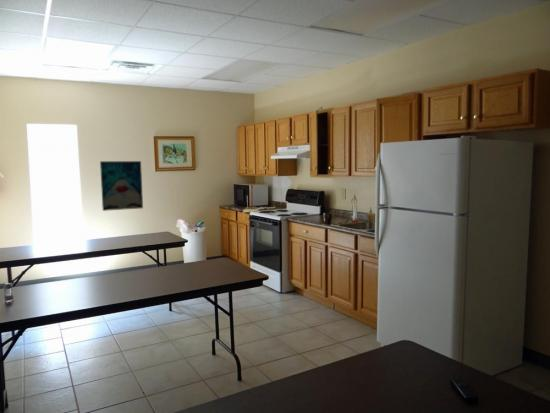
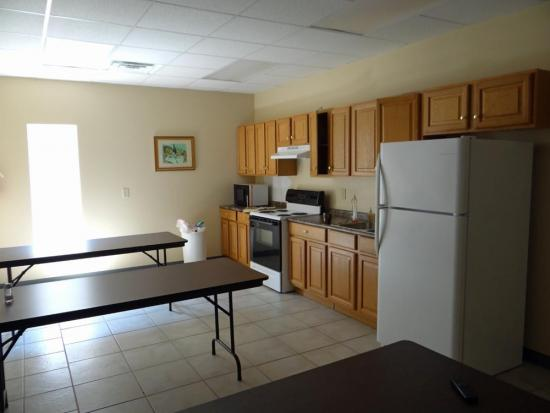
- wall art [99,160,144,212]
